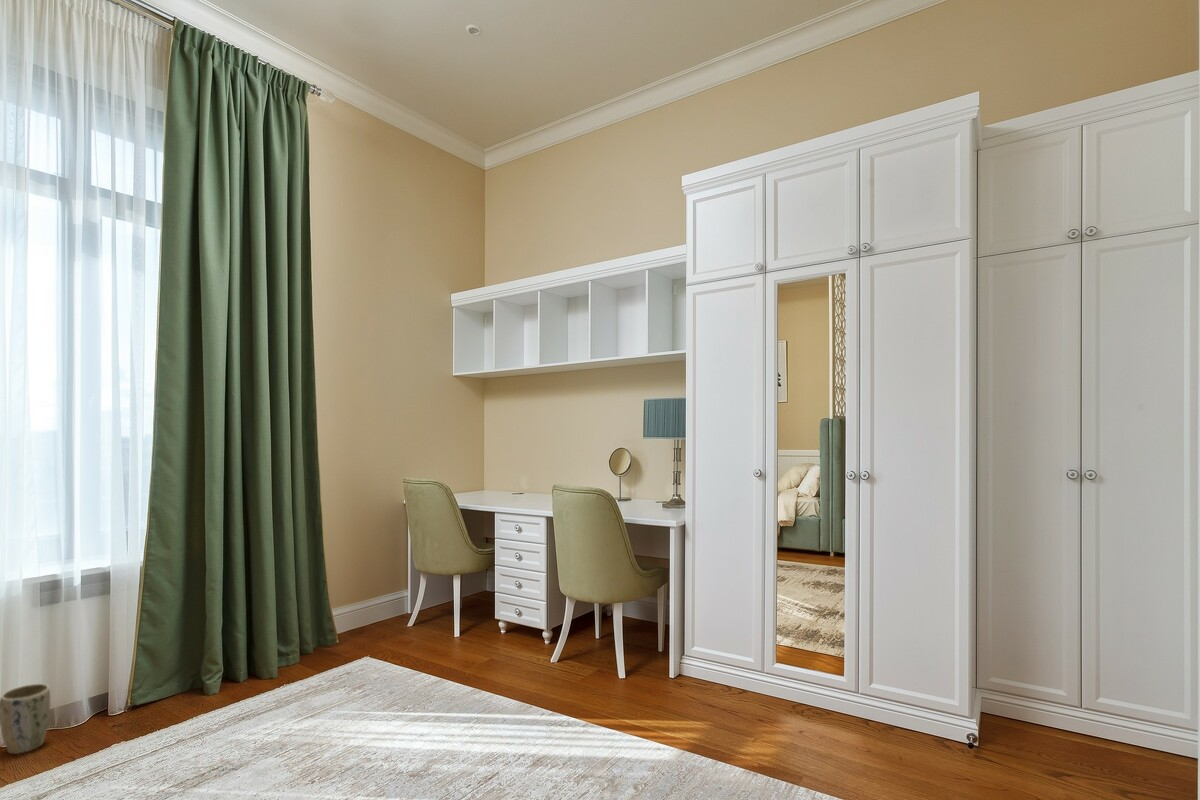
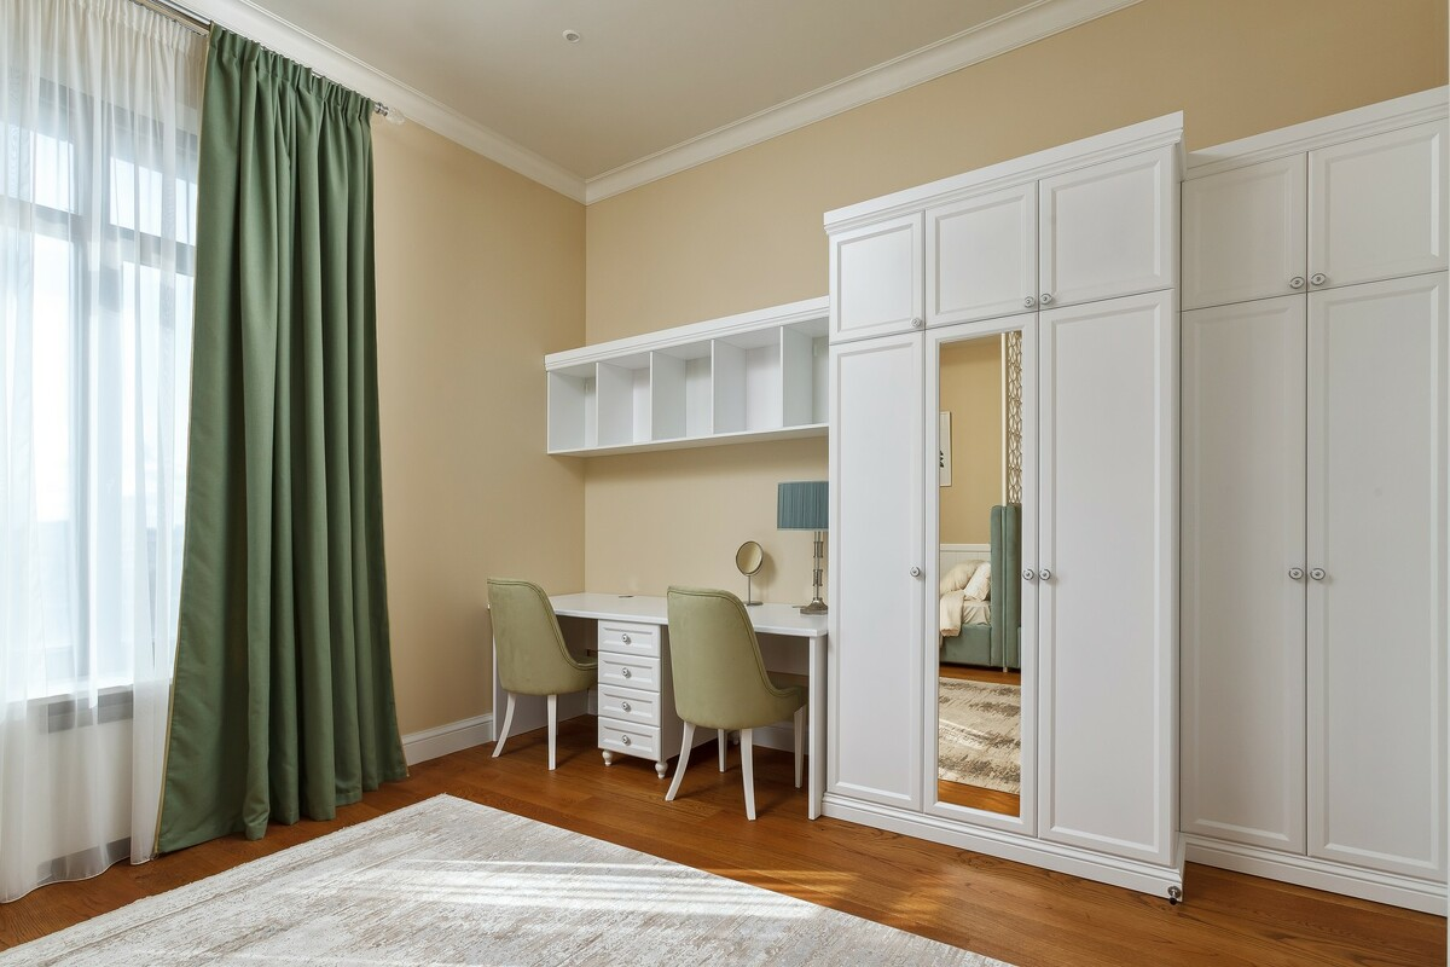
- plant pot [0,683,51,755]
